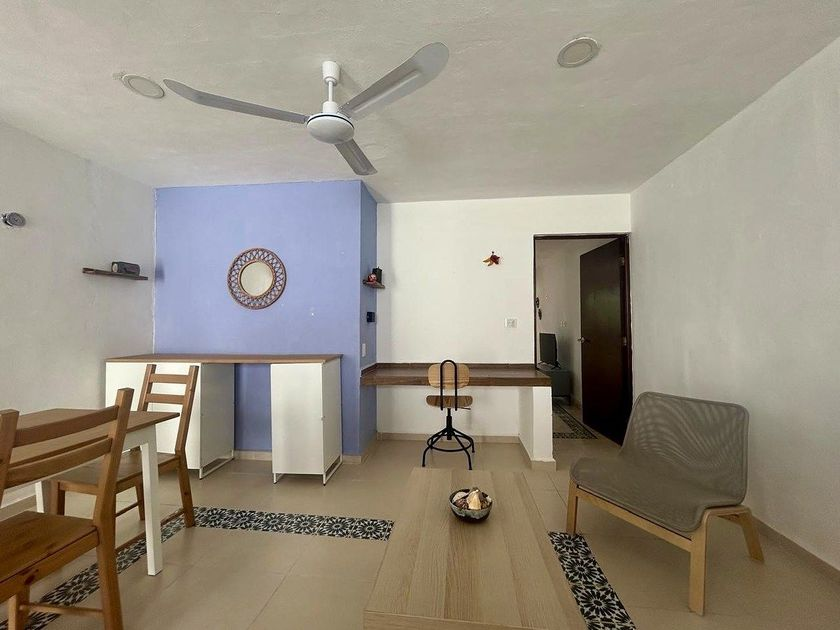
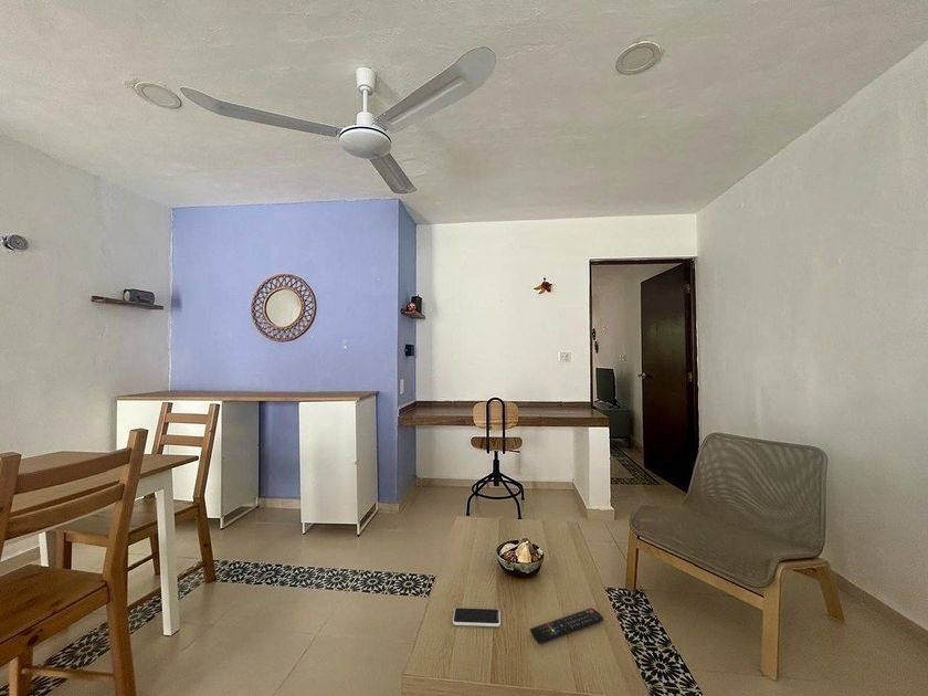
+ smartphone [452,607,502,628]
+ remote control [529,607,604,645]
